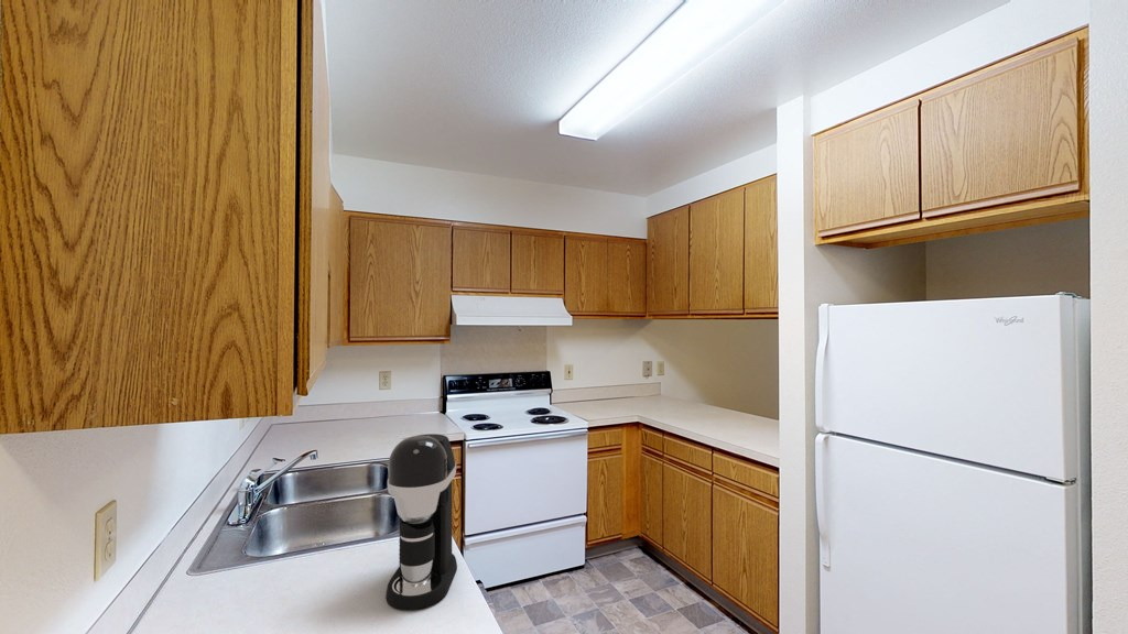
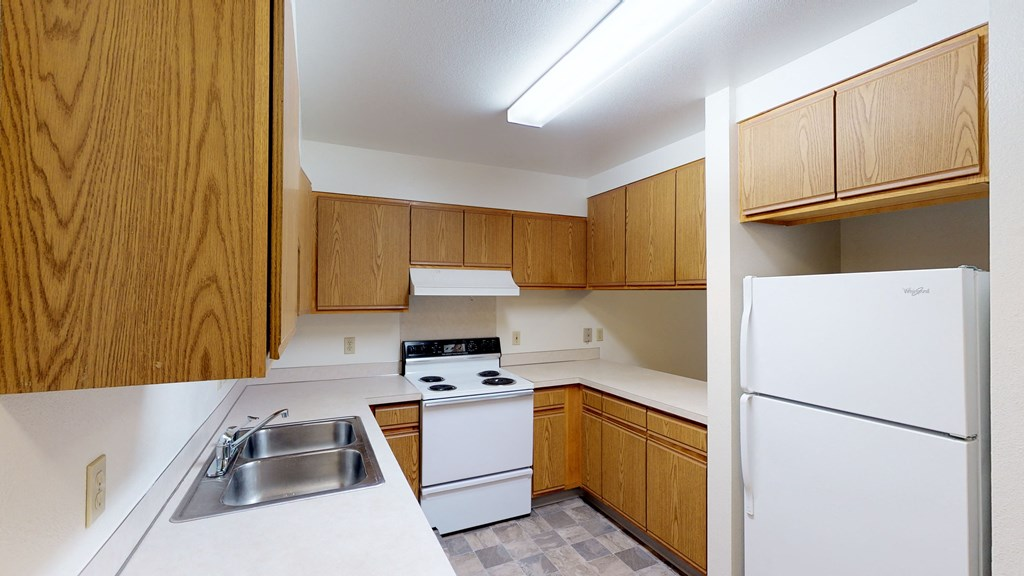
- coffee maker [384,433,458,611]
